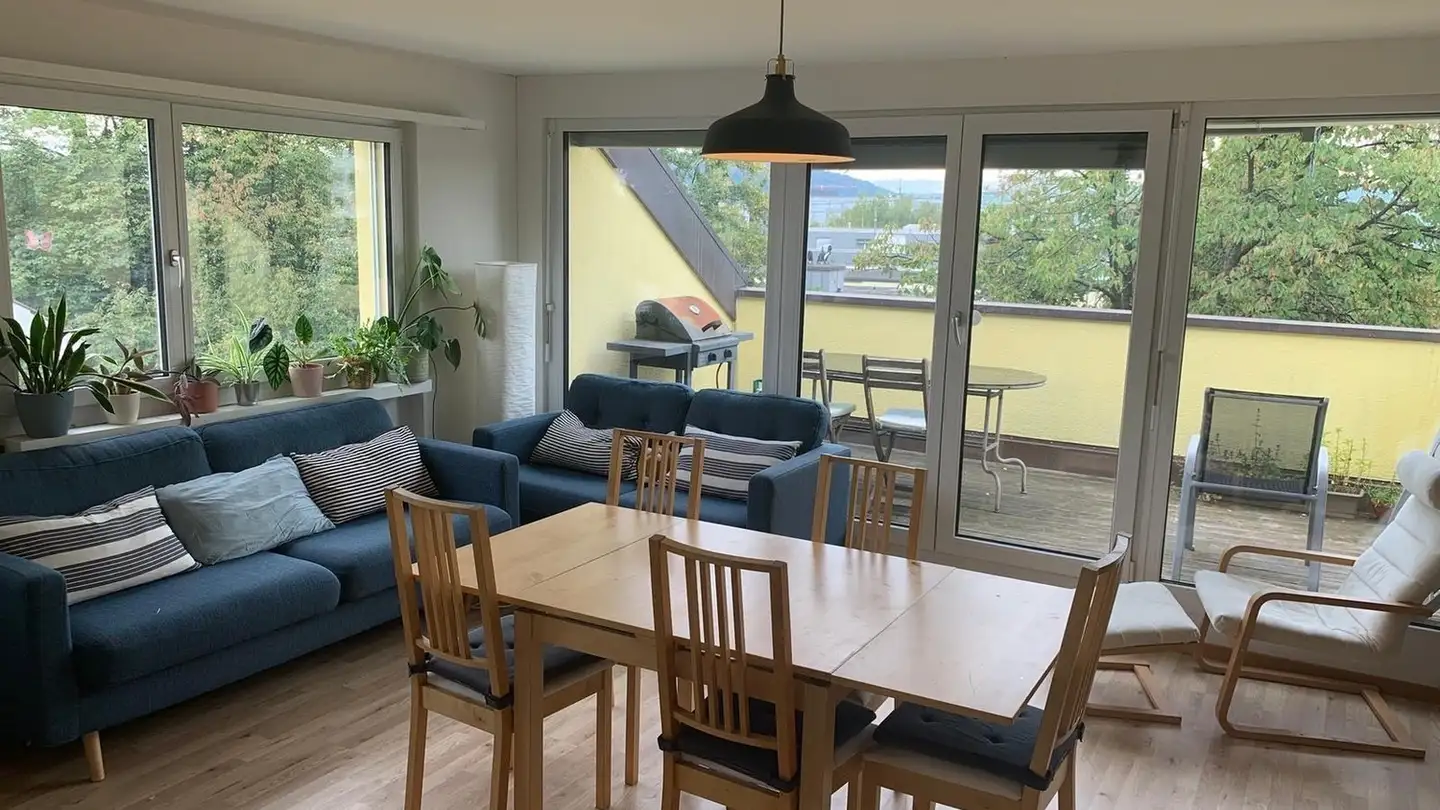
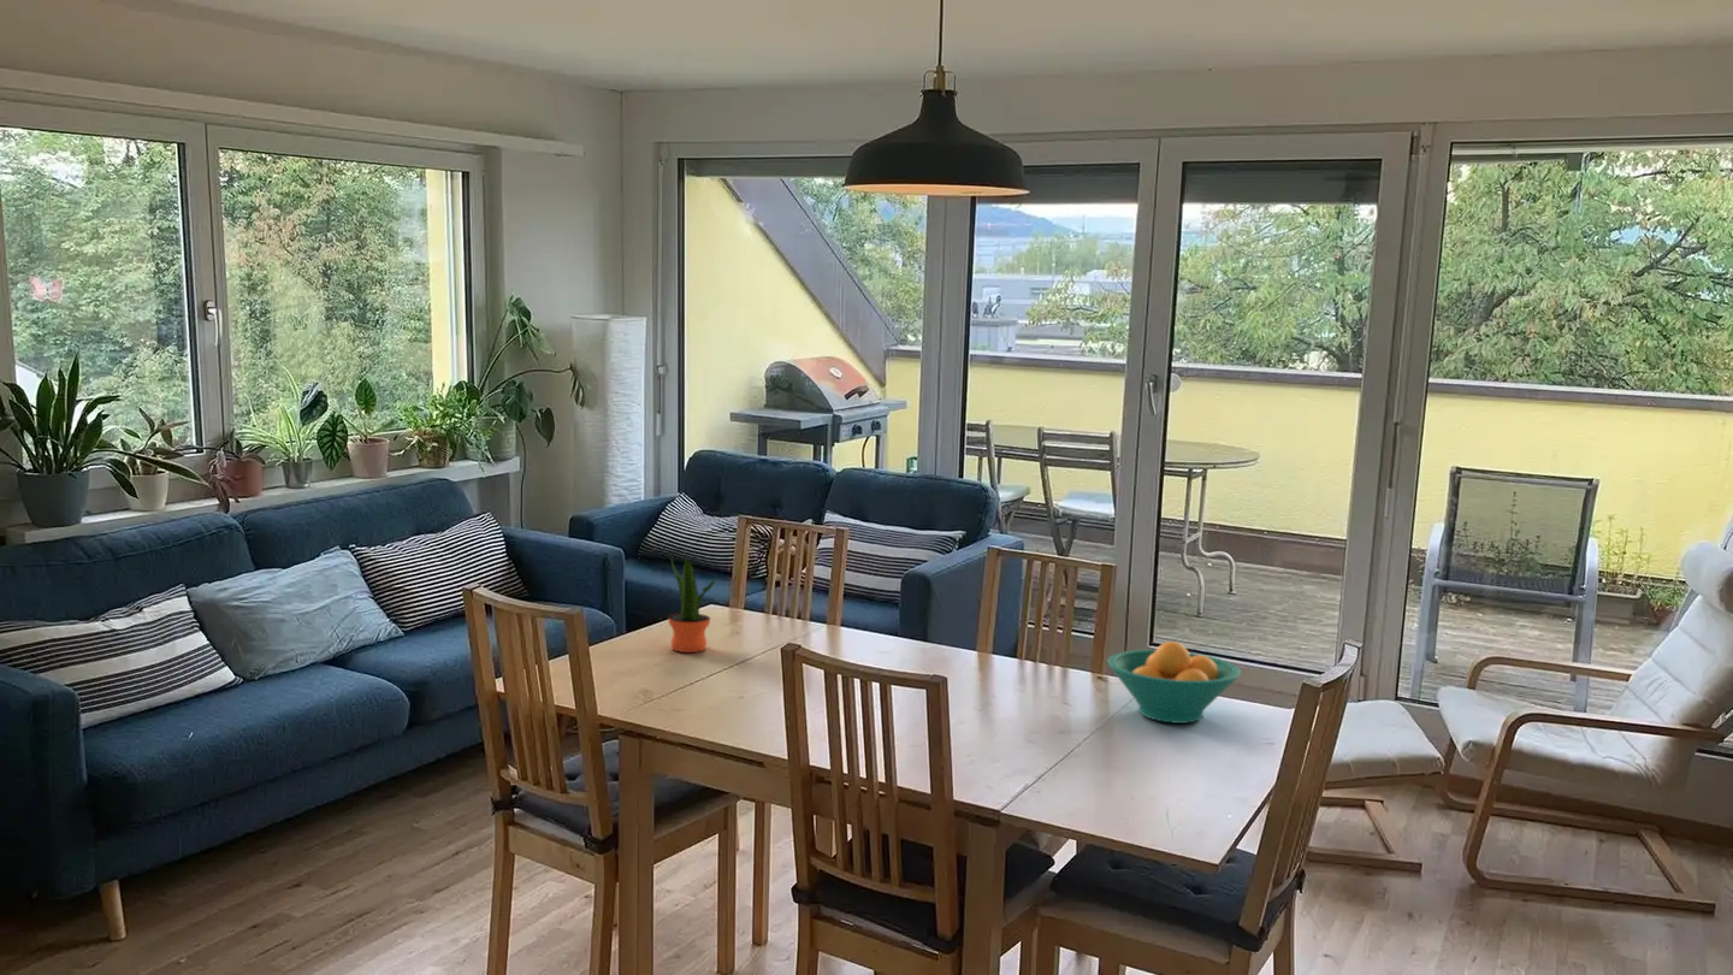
+ fruit bowl [1107,640,1242,725]
+ potted plant [667,555,718,654]
